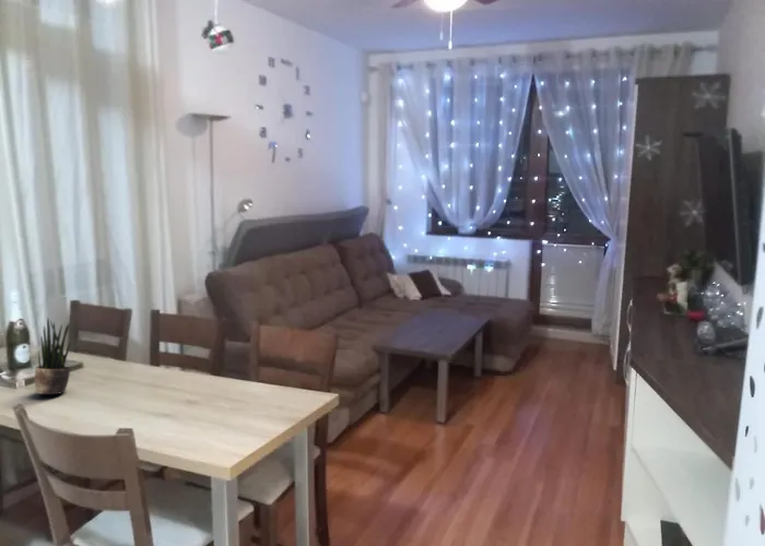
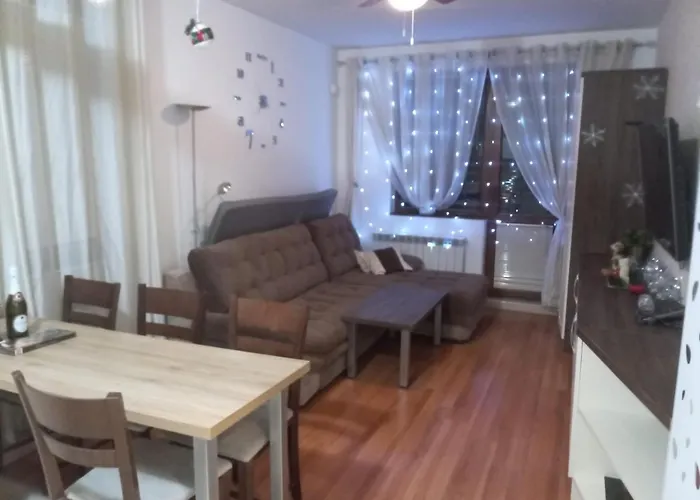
- potted plant [34,318,72,395]
